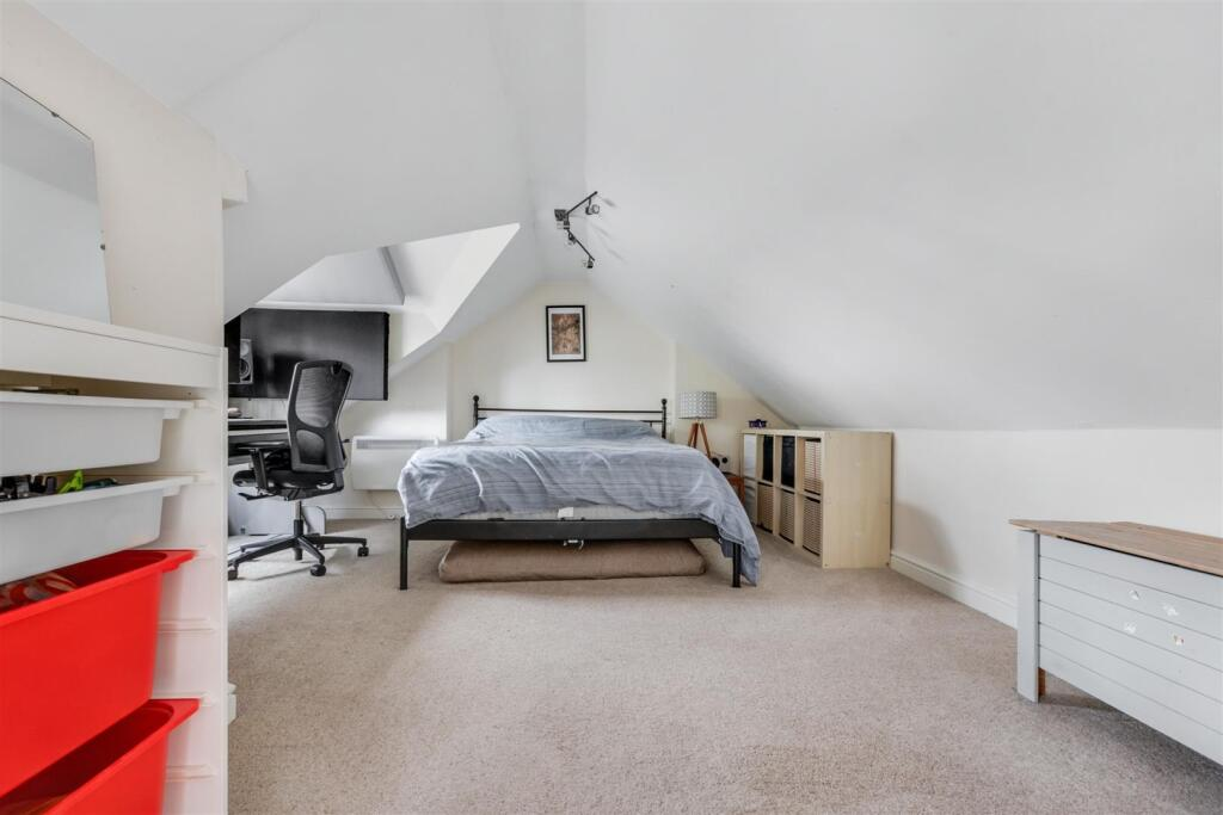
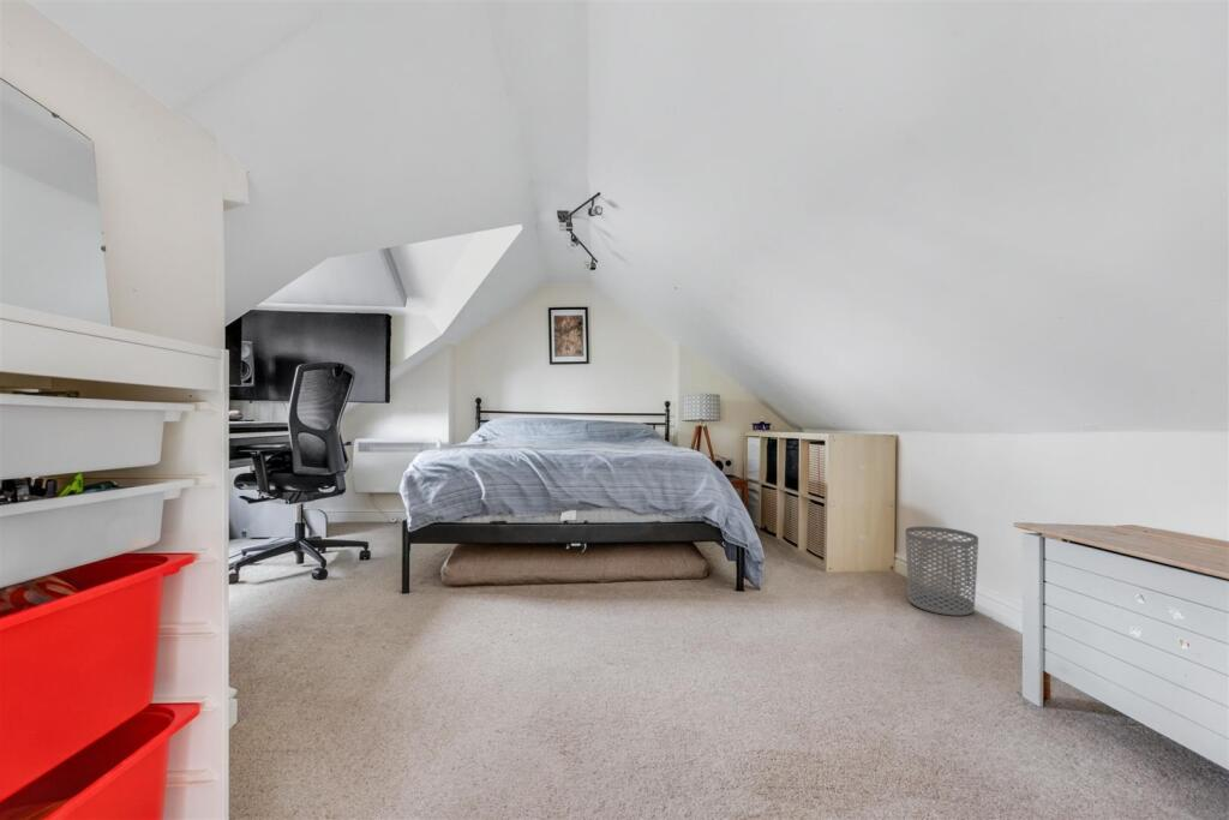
+ waste bin [904,525,979,617]
